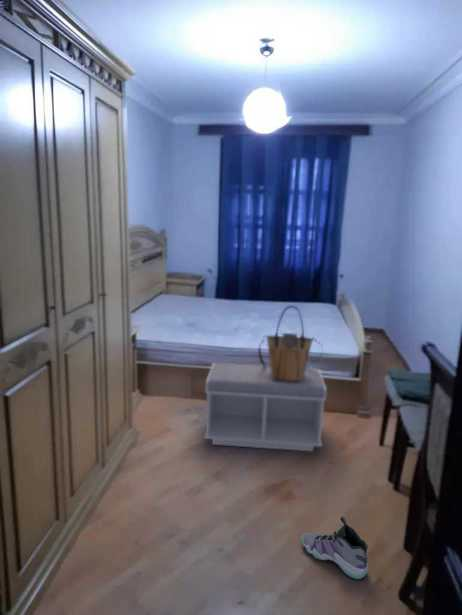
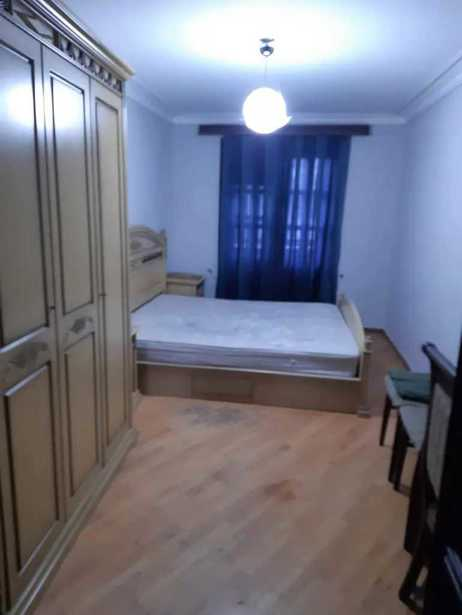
- bench [203,362,328,453]
- tote bag [257,305,324,381]
- sneaker [301,516,369,580]
